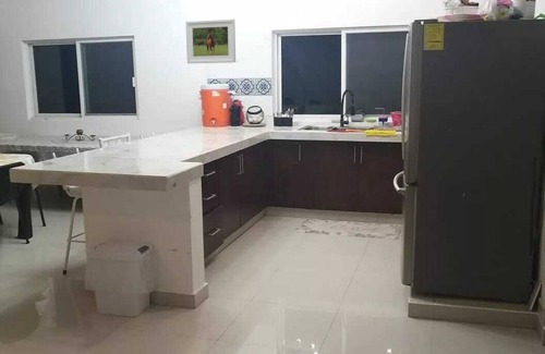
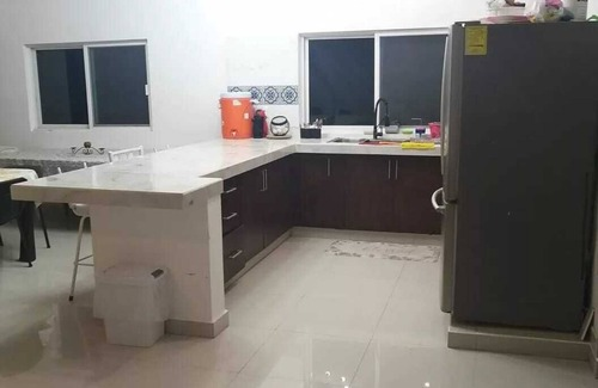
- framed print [184,17,237,64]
